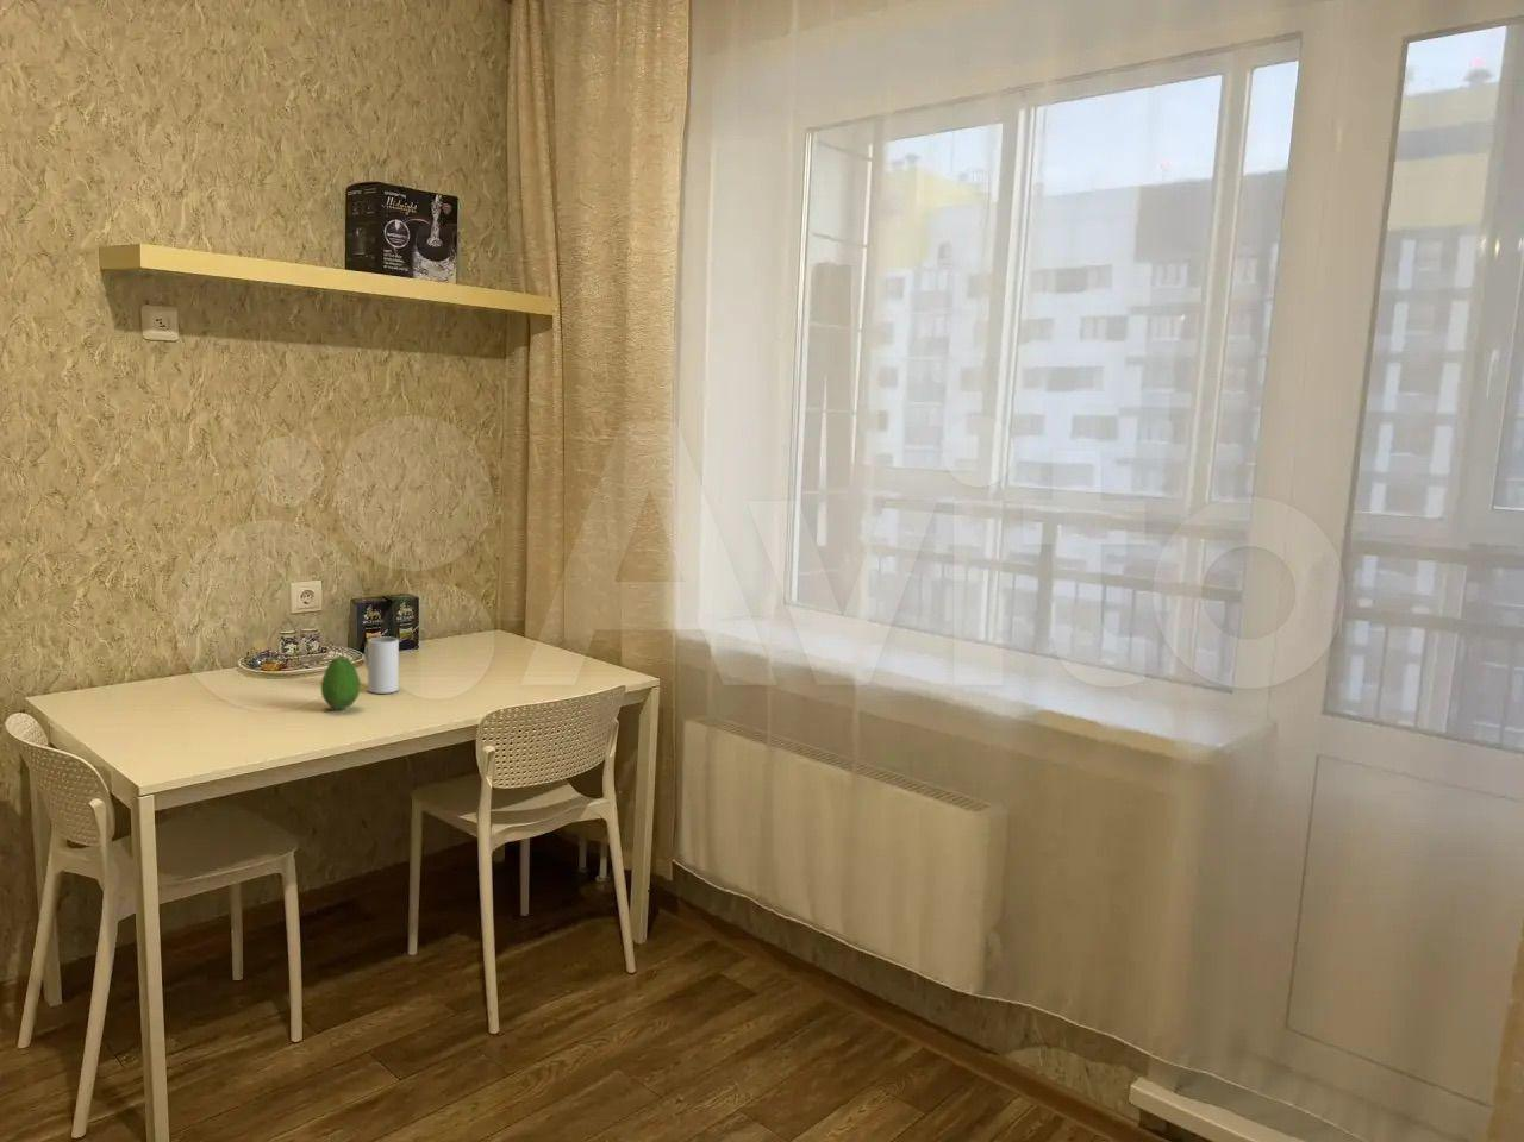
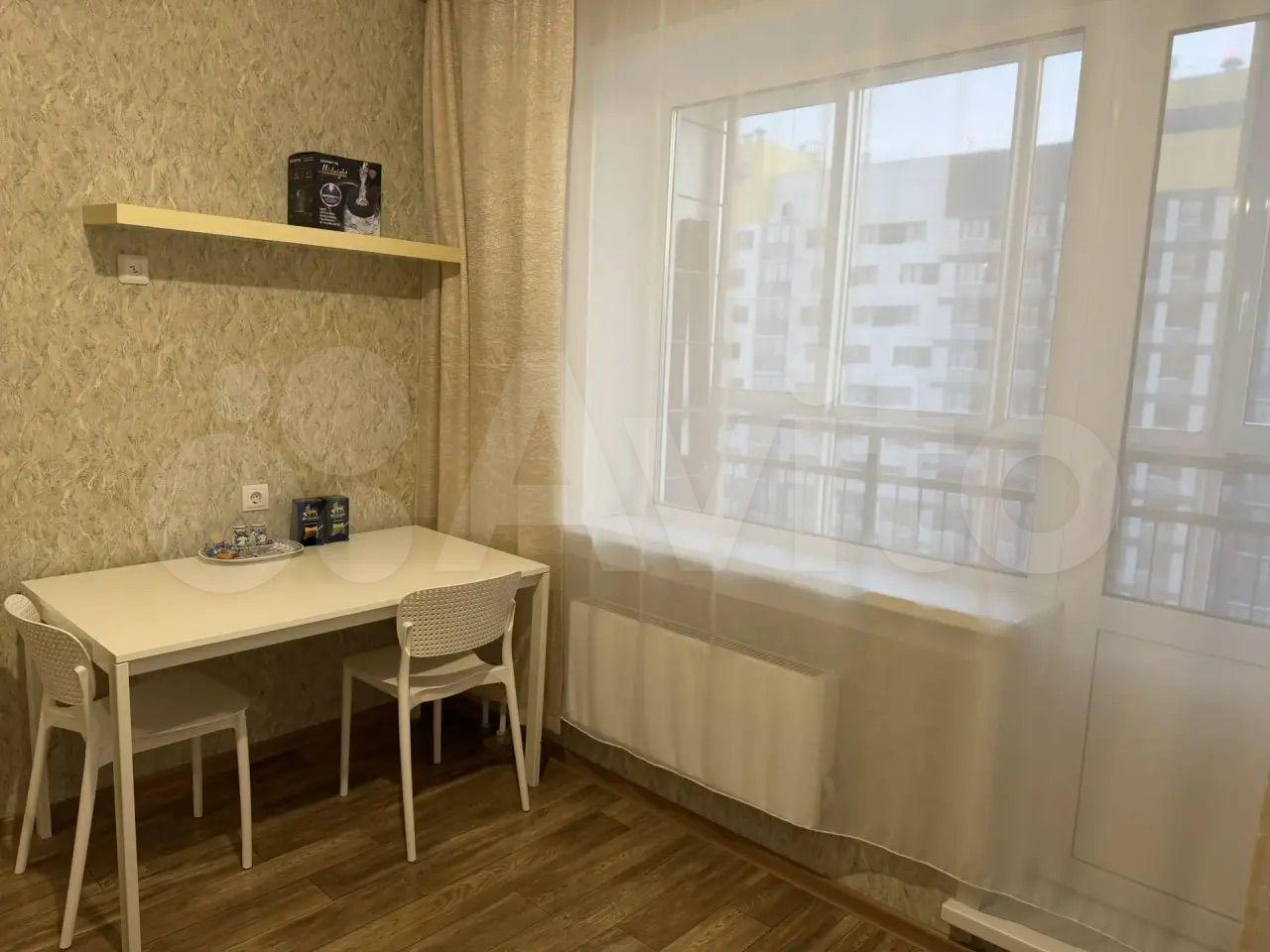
- mug [364,637,400,695]
- fruit [320,654,362,710]
